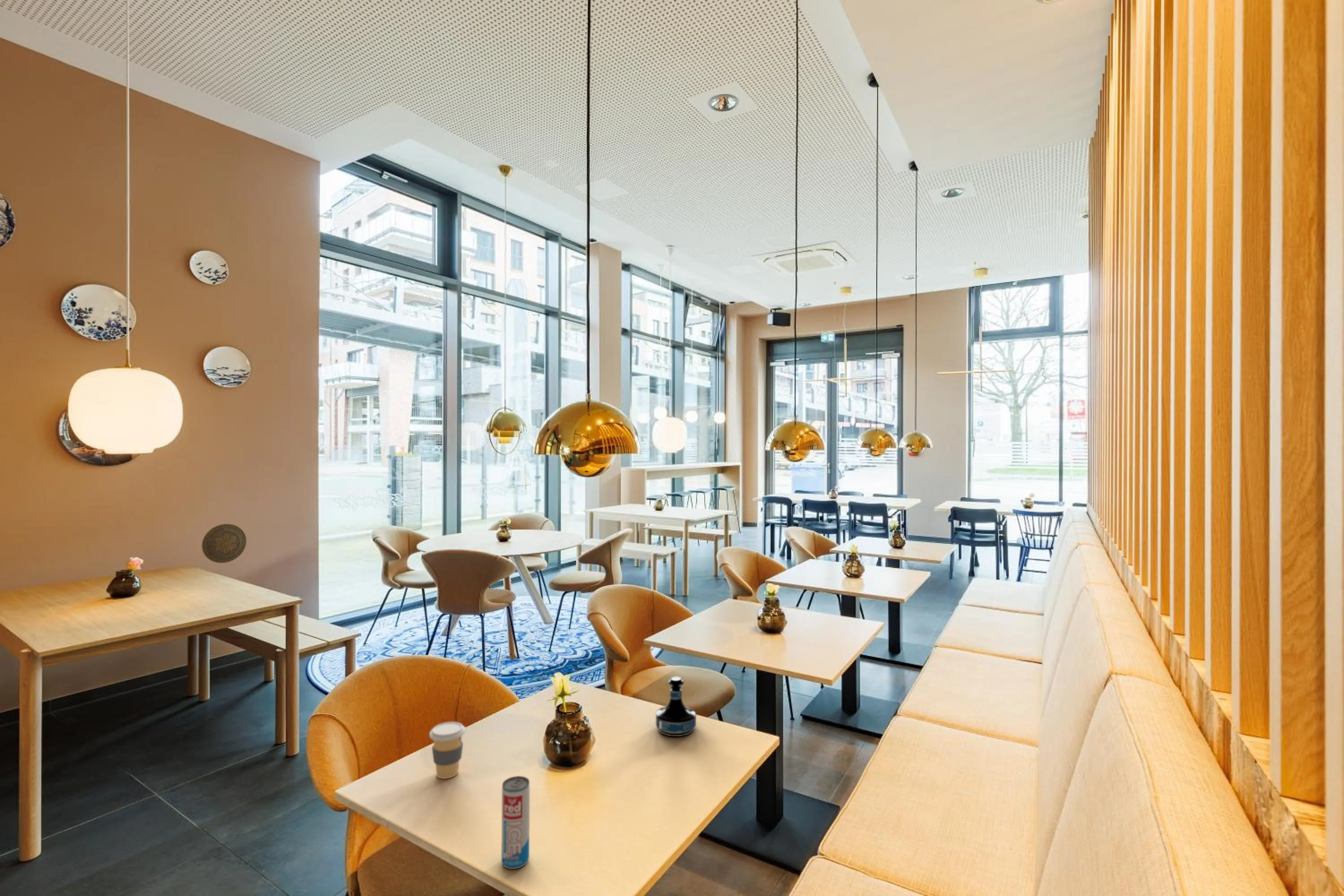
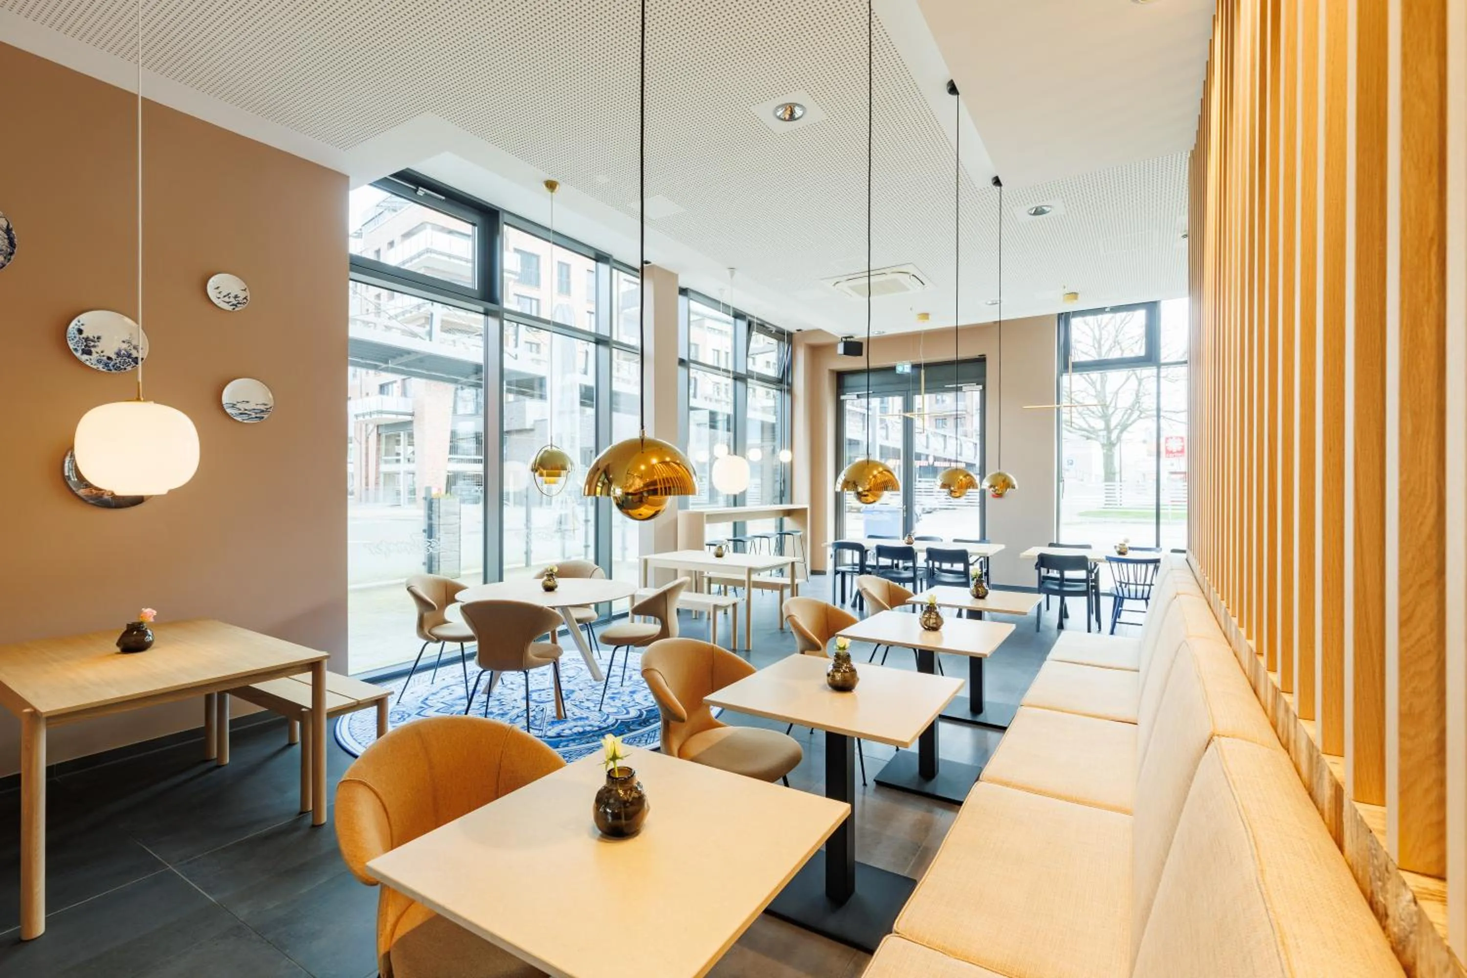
- decorative plate [201,523,247,564]
- tequila bottle [655,676,697,737]
- coffee cup [429,721,466,780]
- beverage can [501,775,530,870]
